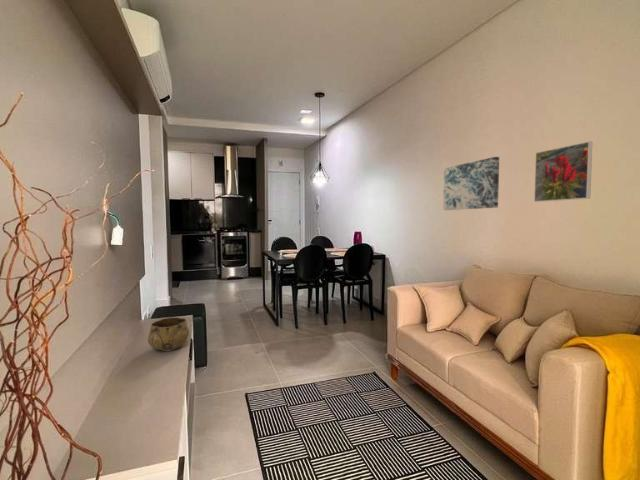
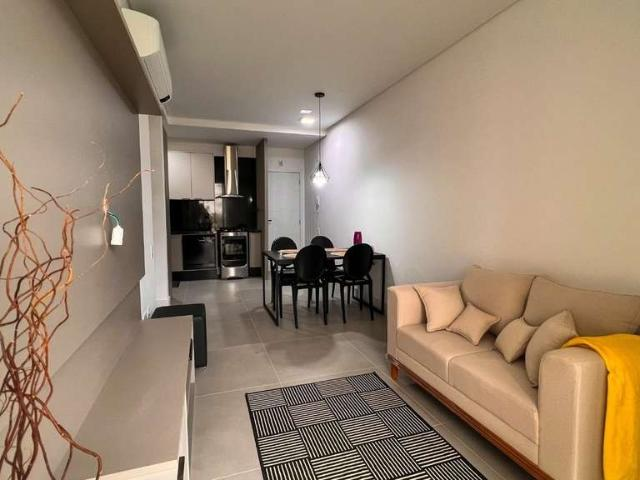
- wall art [442,156,500,211]
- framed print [533,140,594,203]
- decorative bowl [147,316,190,352]
